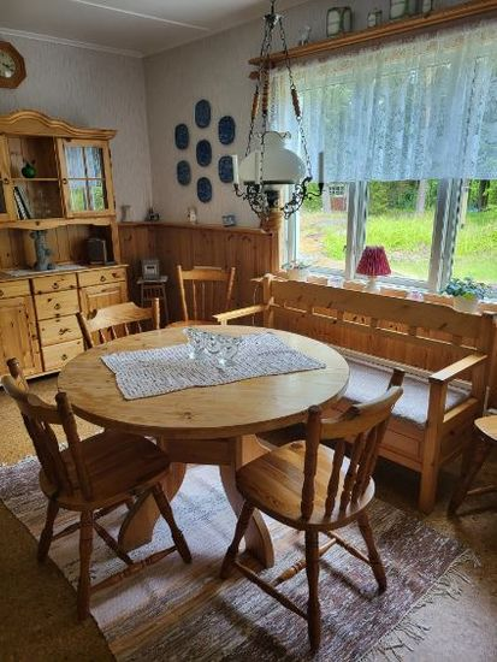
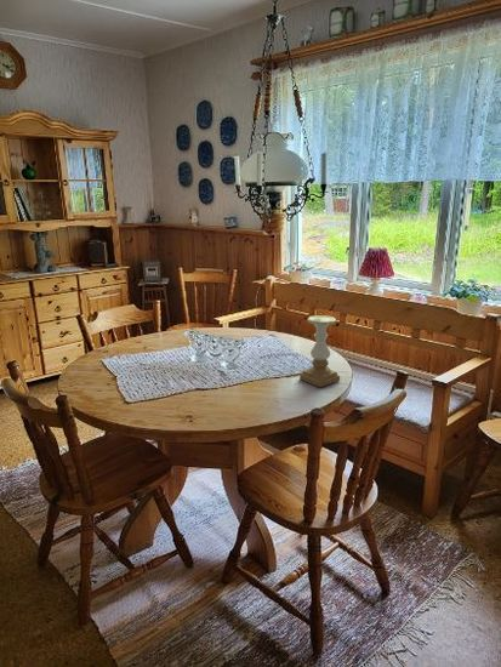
+ candle holder [298,314,341,388]
